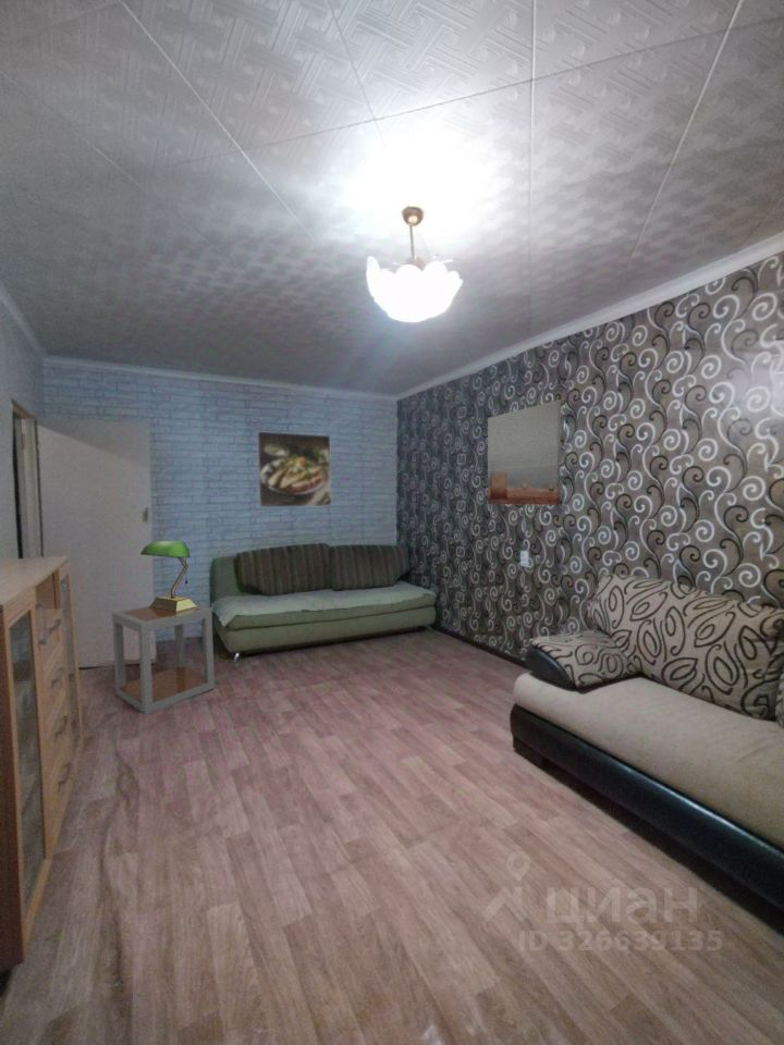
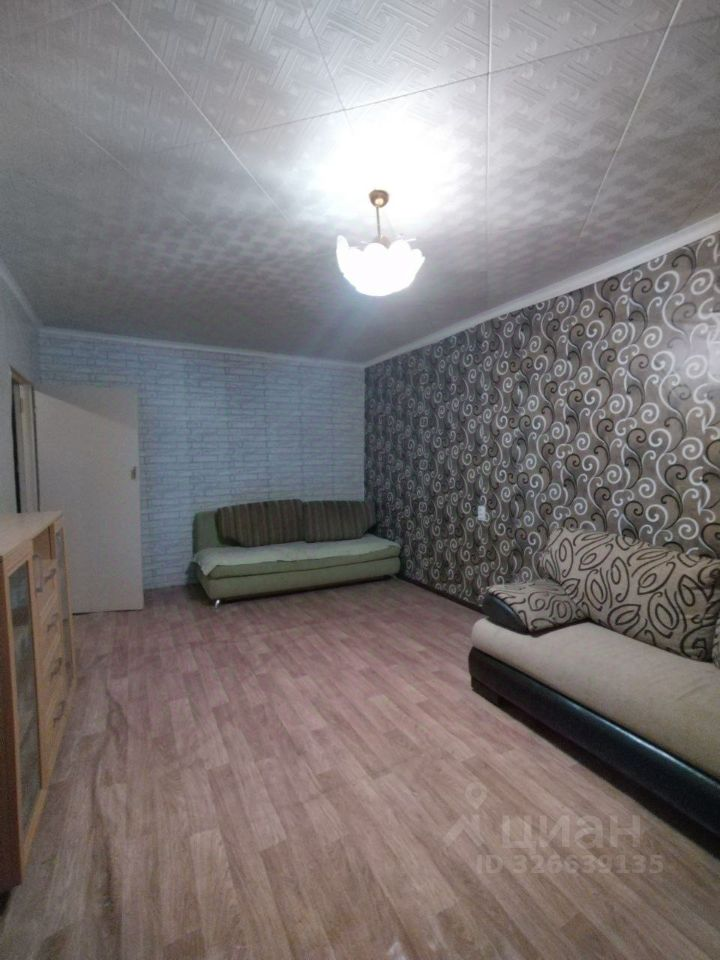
- side table [111,603,216,715]
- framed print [256,430,332,508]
- table lamp [139,539,197,613]
- wall art [487,399,562,506]
